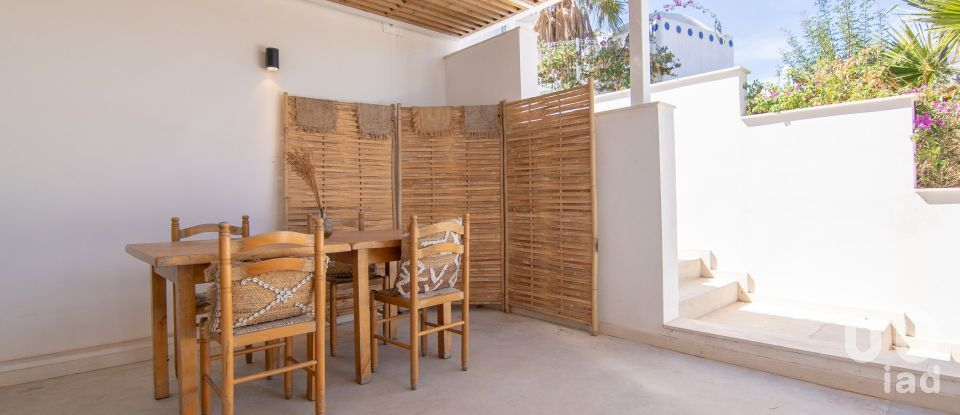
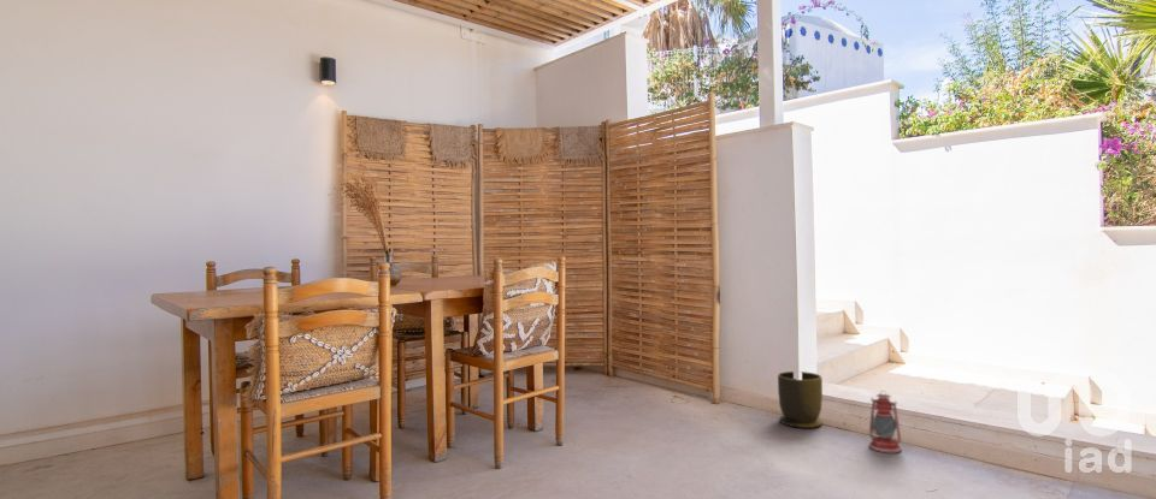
+ planter pot [777,370,824,429]
+ lantern [859,390,902,453]
